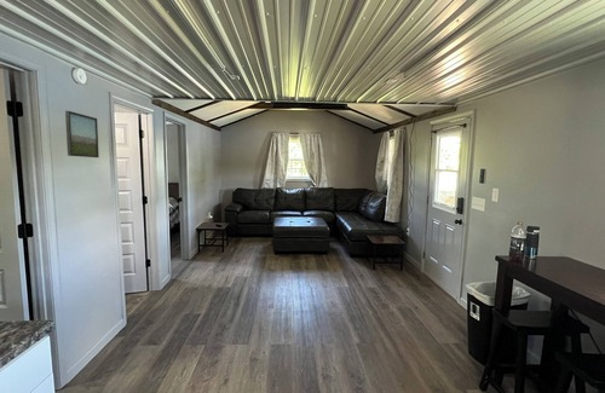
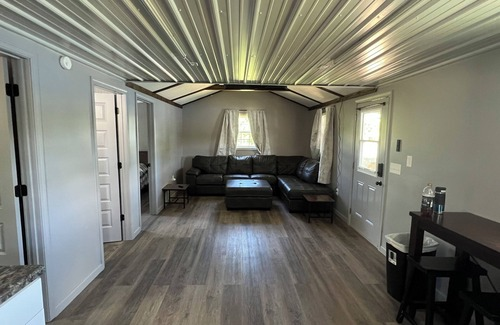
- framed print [64,110,100,158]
